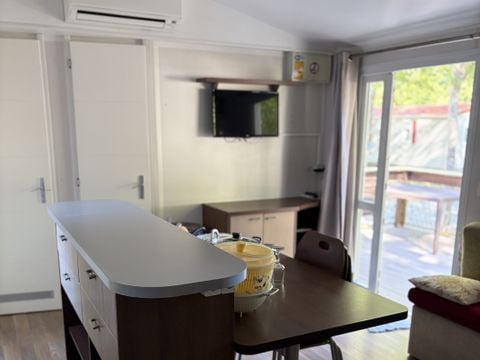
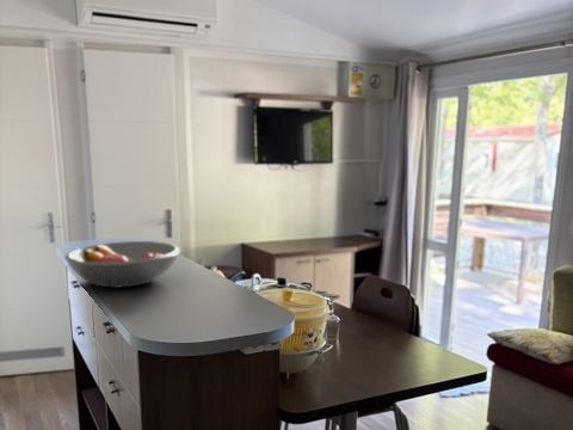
+ fruit bowl [63,240,181,289]
